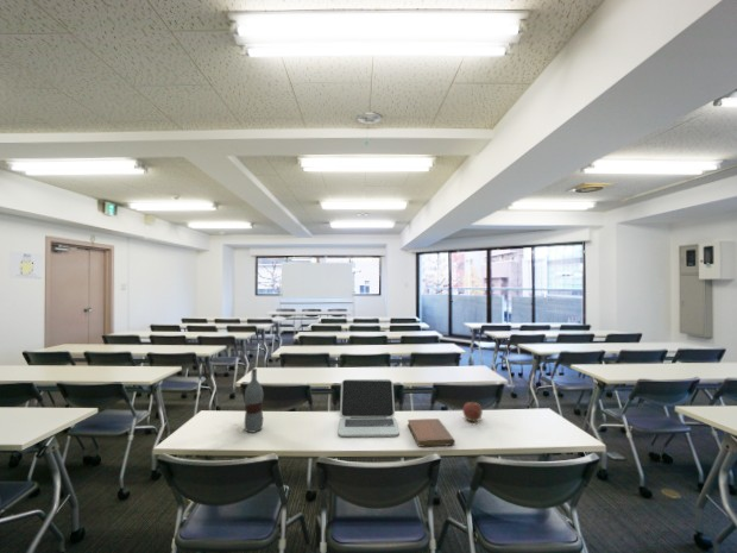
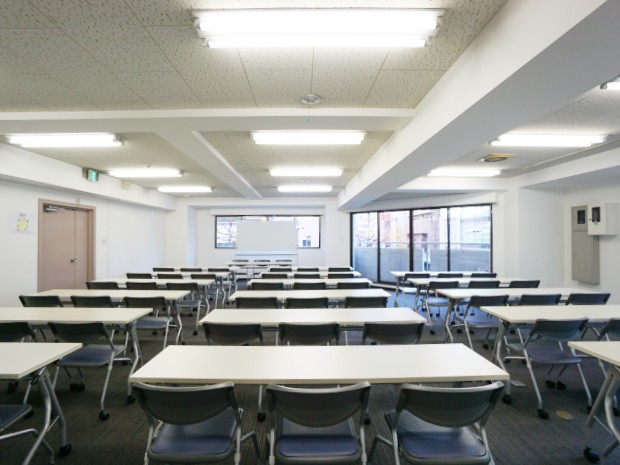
- laptop [338,378,401,438]
- apple [461,400,484,422]
- bottle [242,367,265,434]
- notebook [407,417,456,447]
